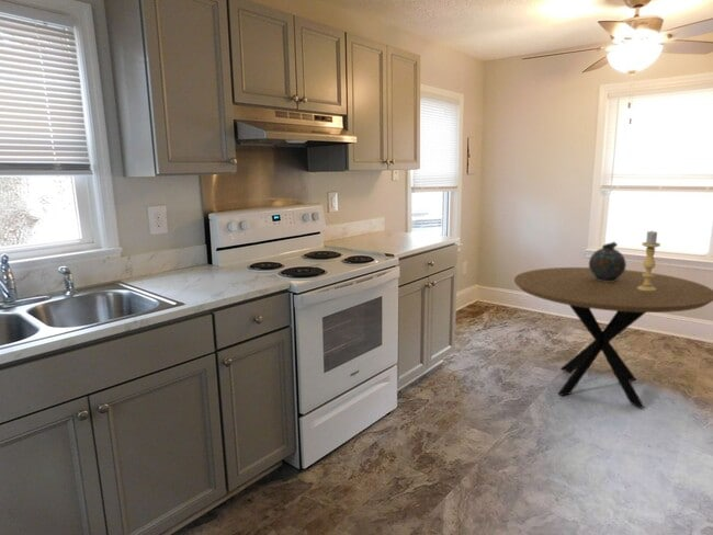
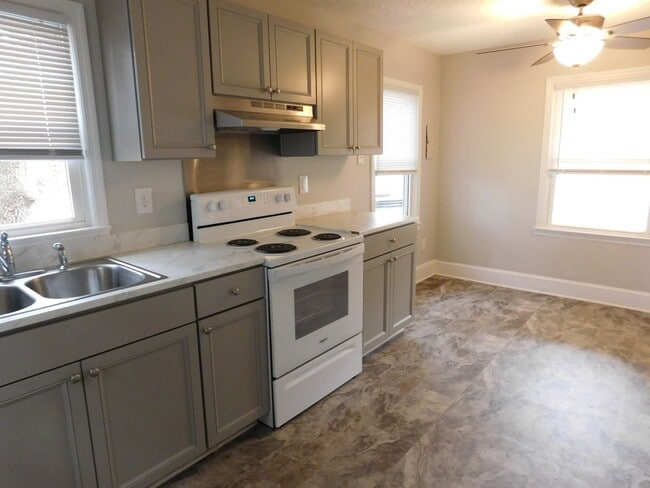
- candle holder [637,229,661,292]
- dining table [513,266,713,410]
- snuff bottle [588,240,627,282]
